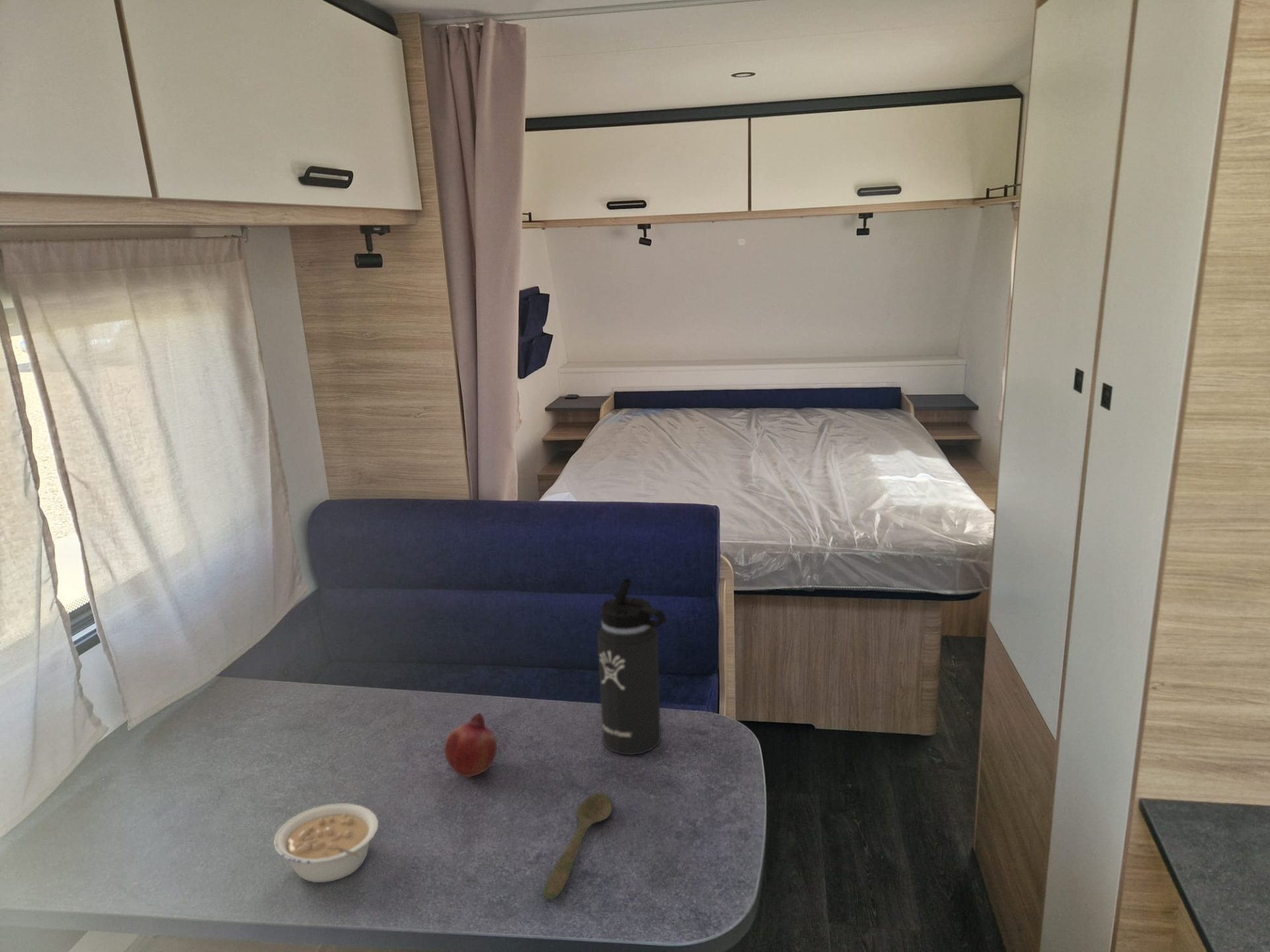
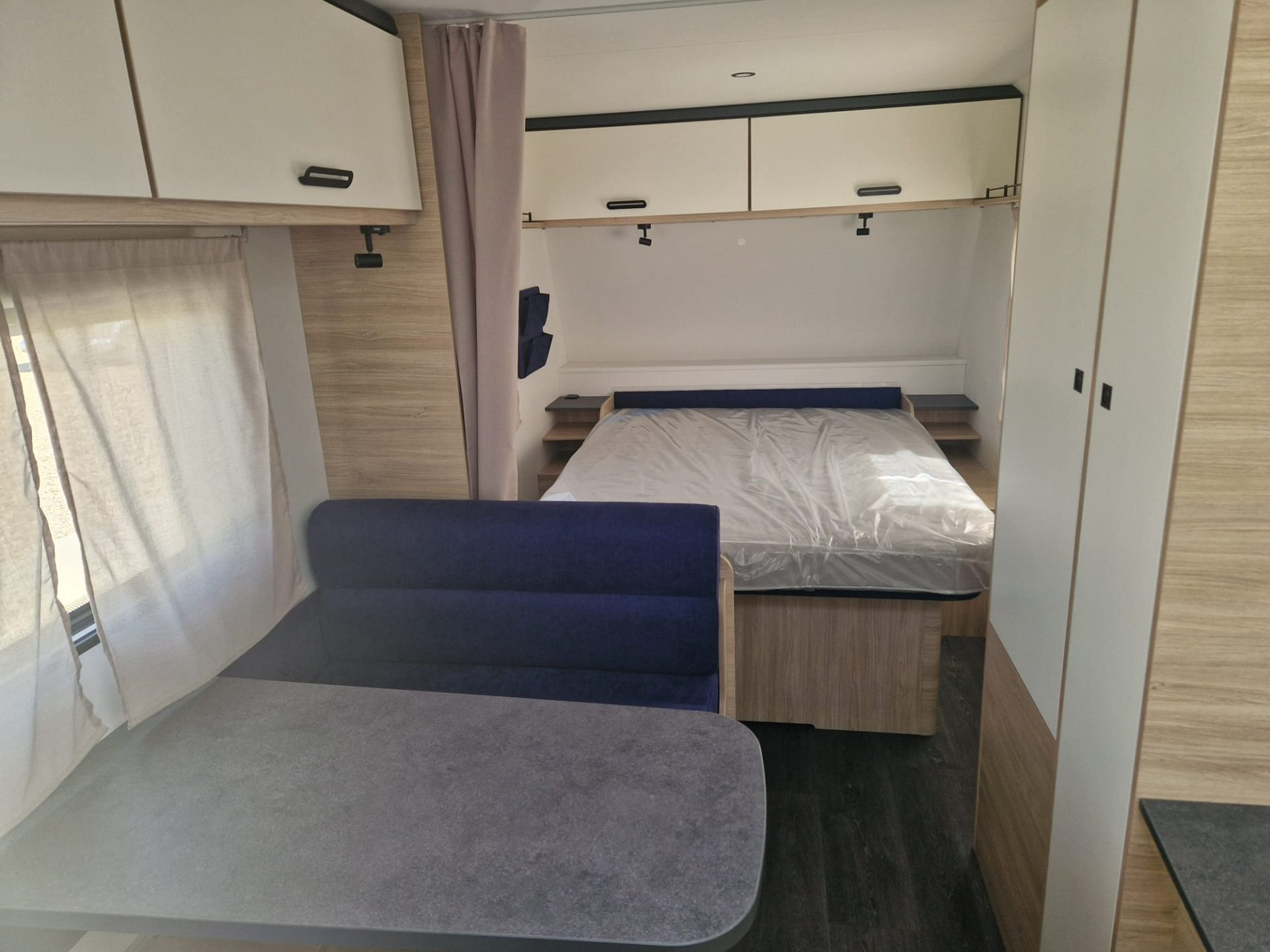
- spoon [543,792,613,900]
- fruit [444,713,497,777]
- thermos bottle [597,577,666,756]
- legume [273,803,379,883]
